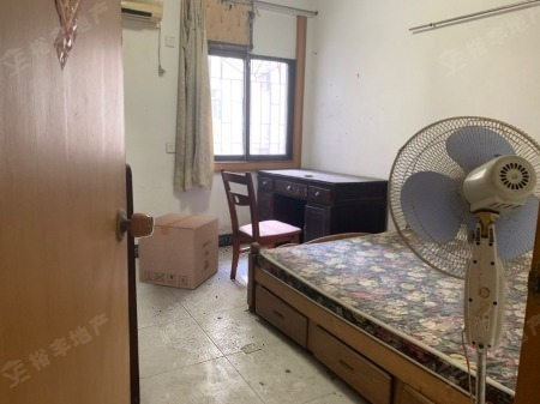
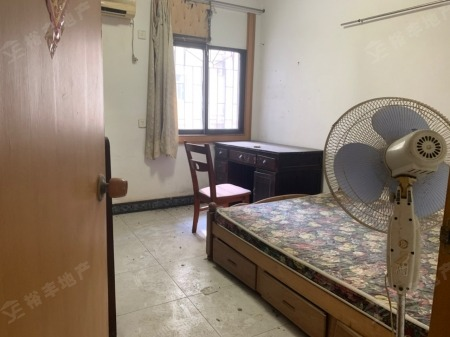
- cardboard box [137,212,220,291]
